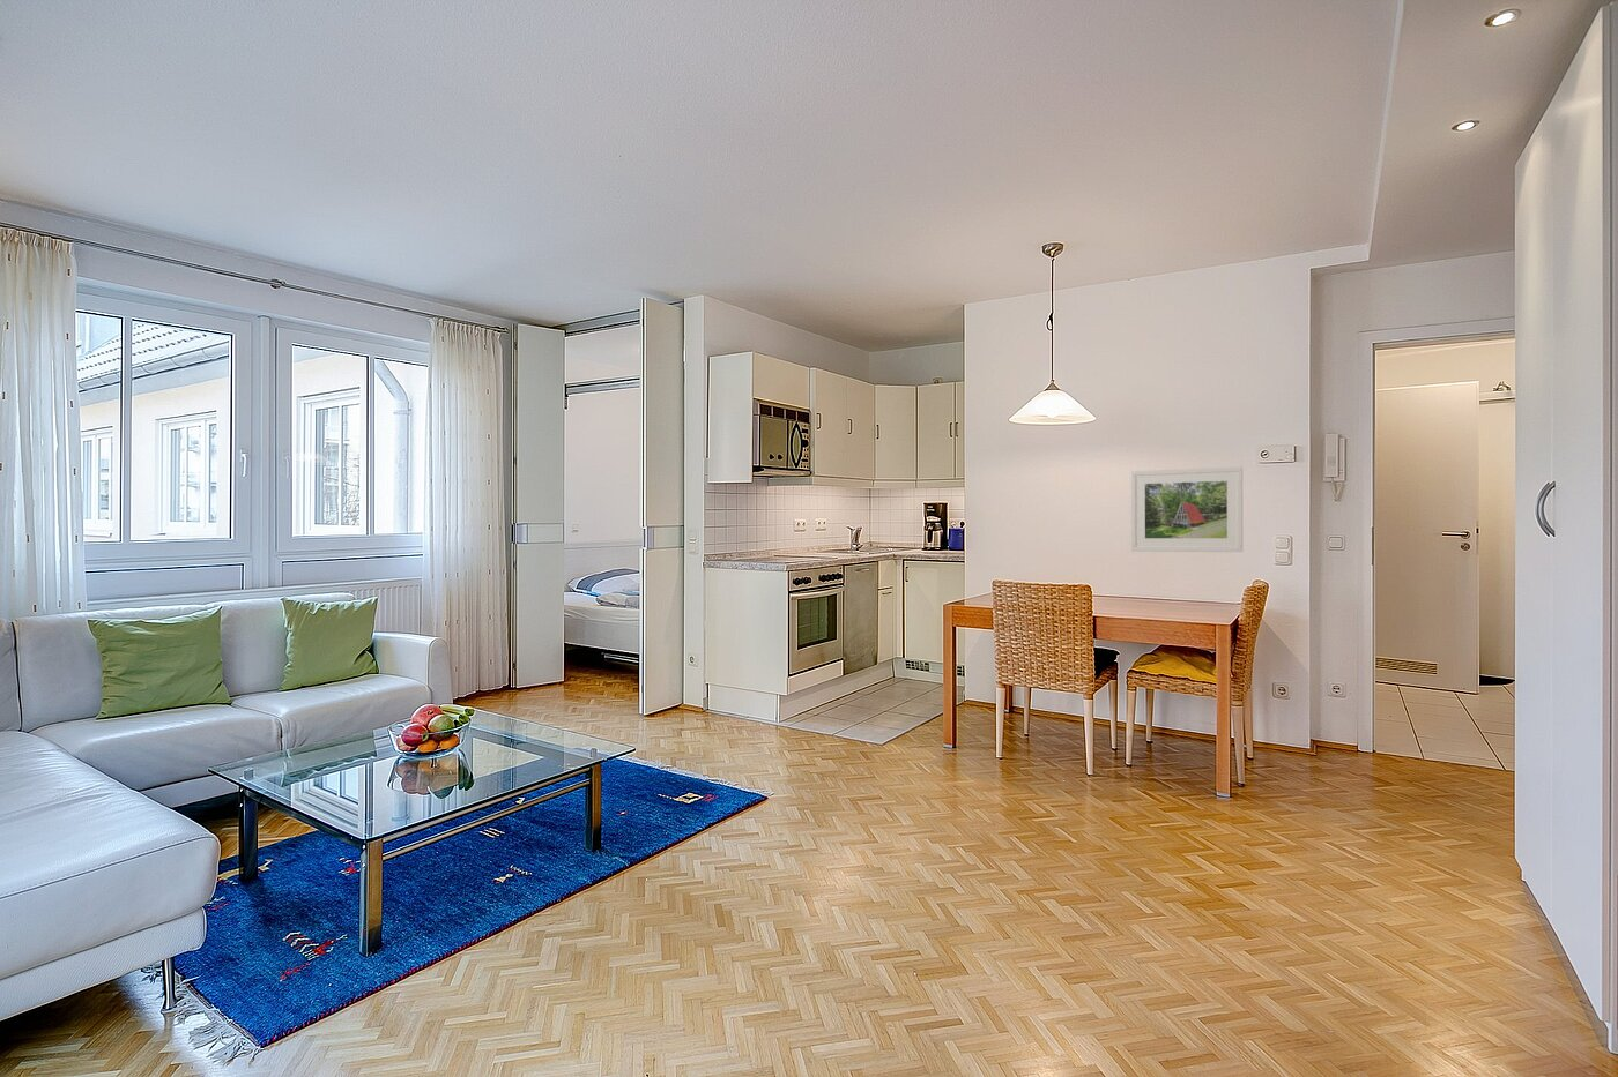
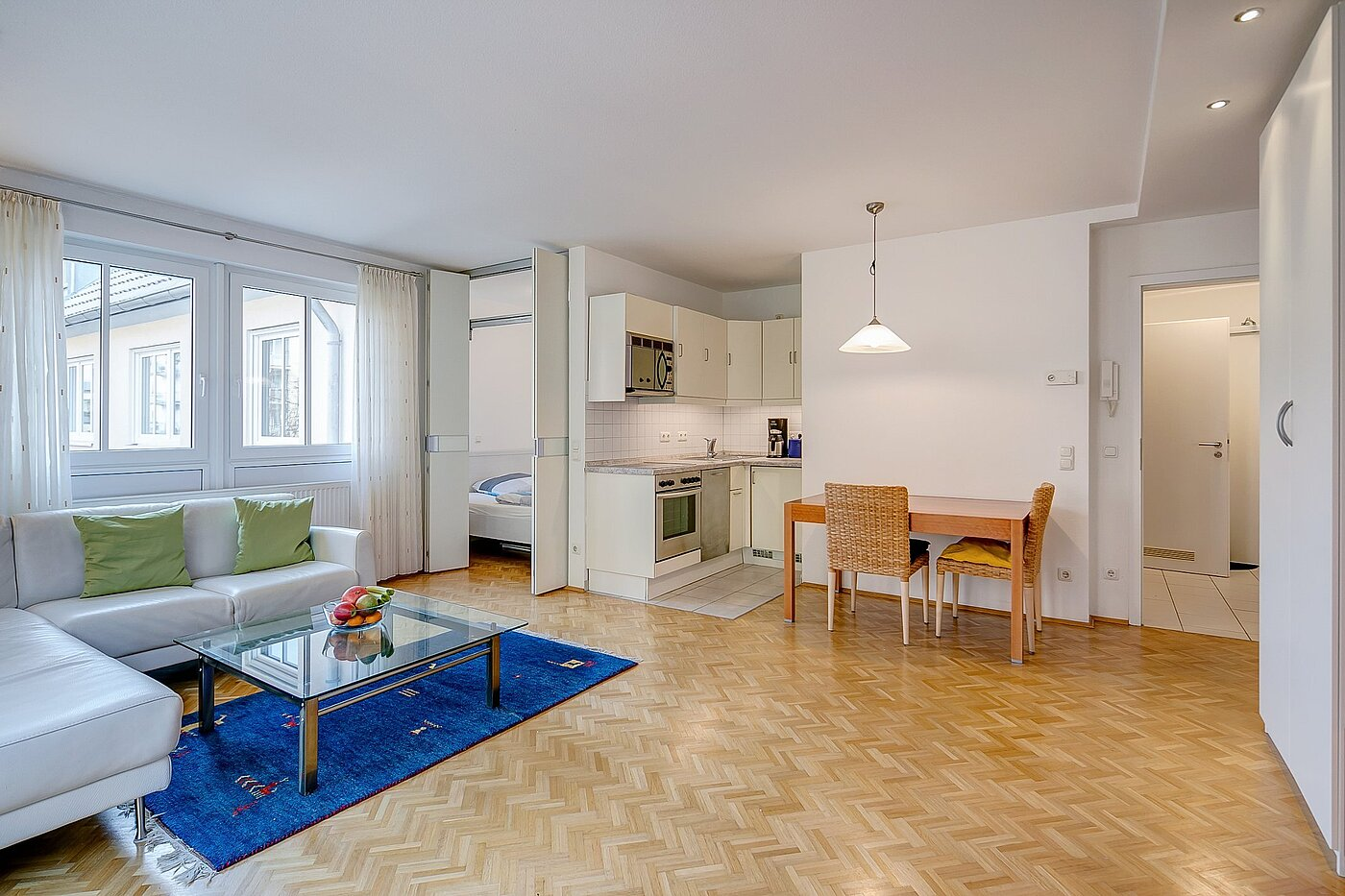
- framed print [1131,465,1244,553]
